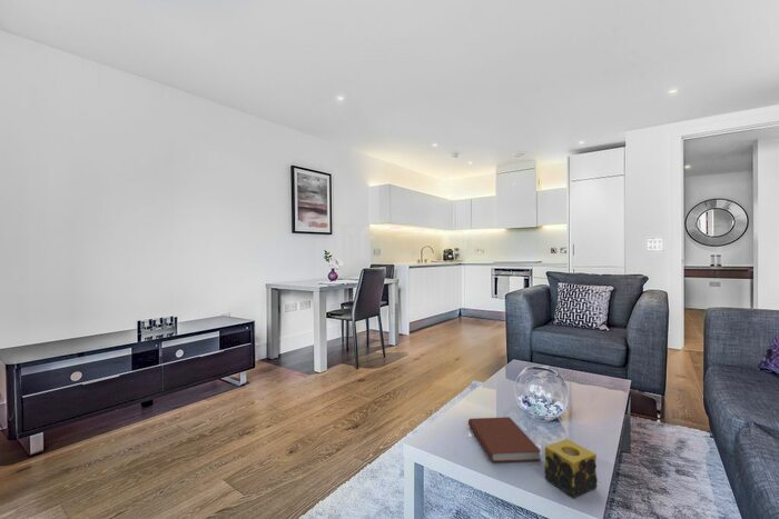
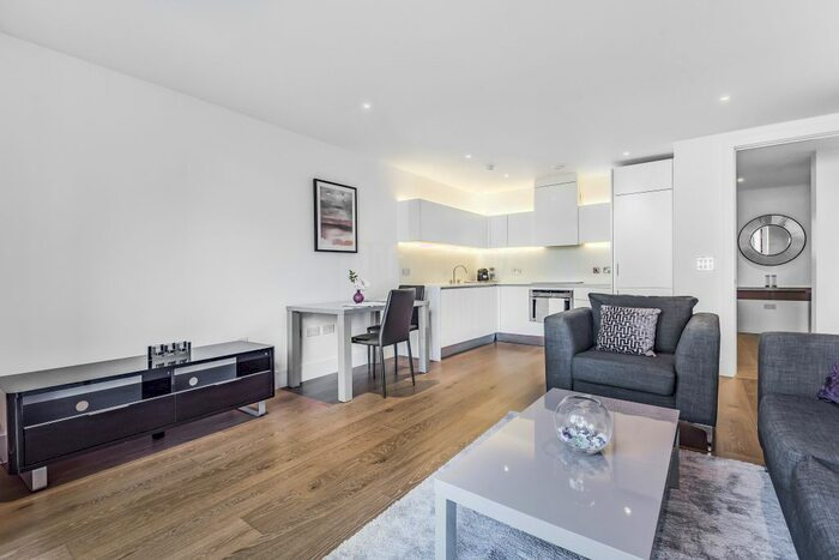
- candle [543,438,599,499]
- book [467,416,542,463]
